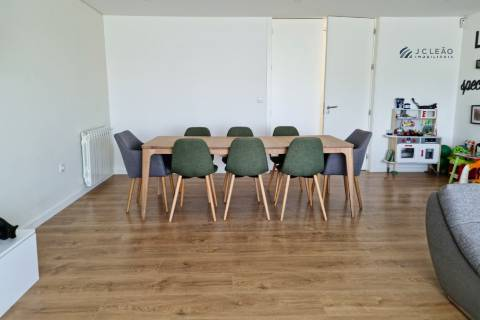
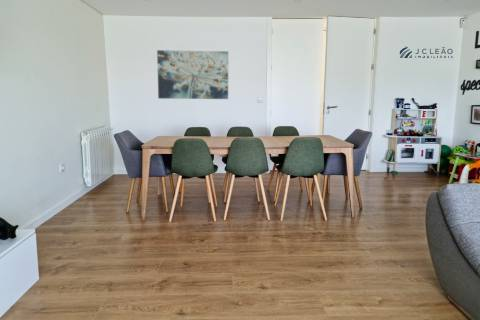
+ wall art [156,49,229,100]
